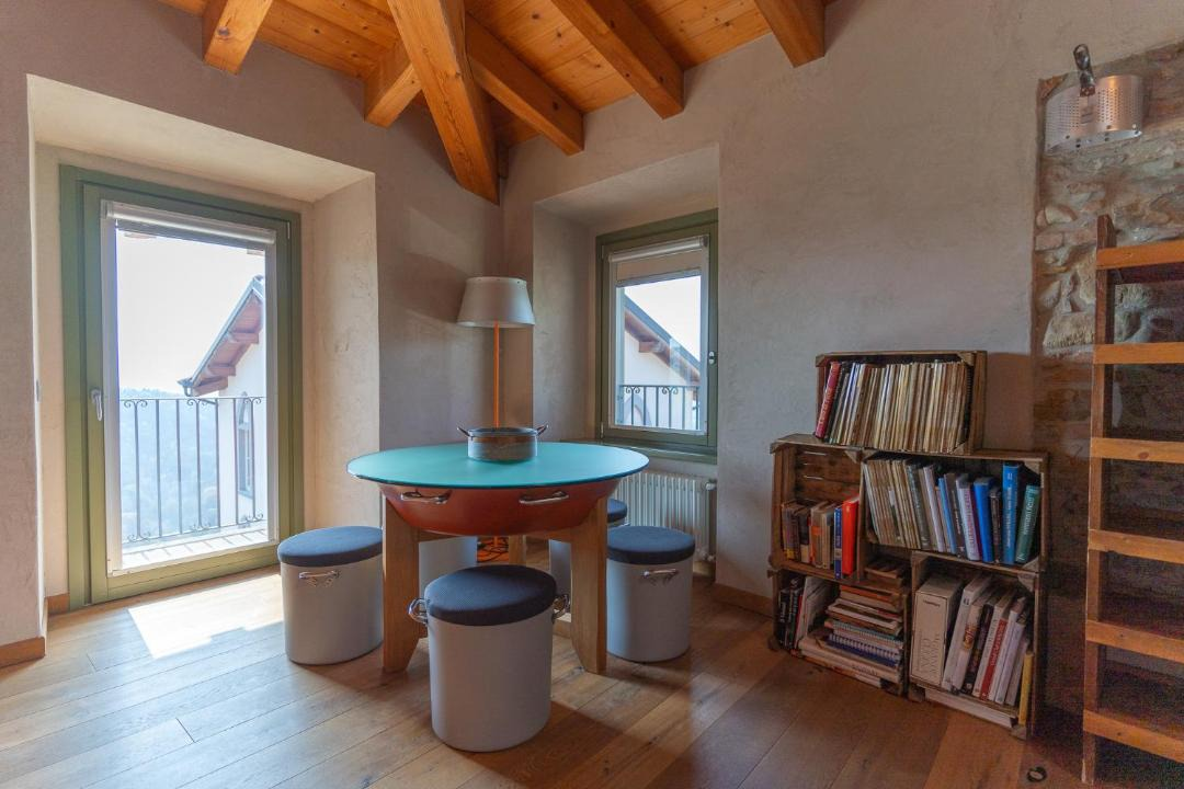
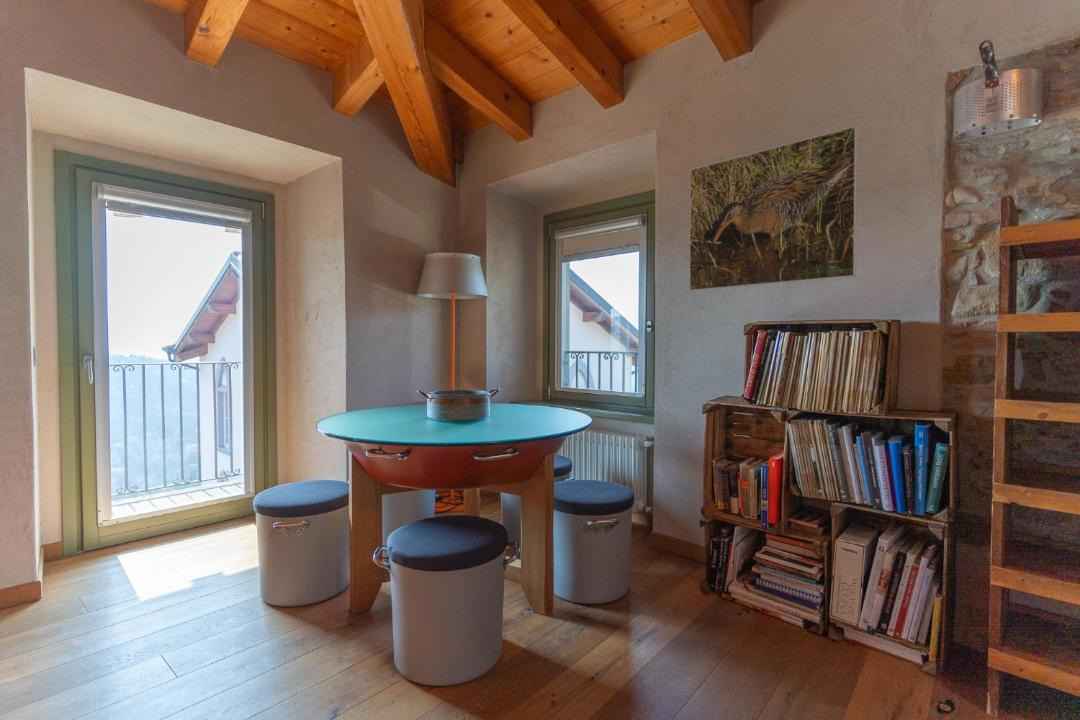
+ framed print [688,125,858,292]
